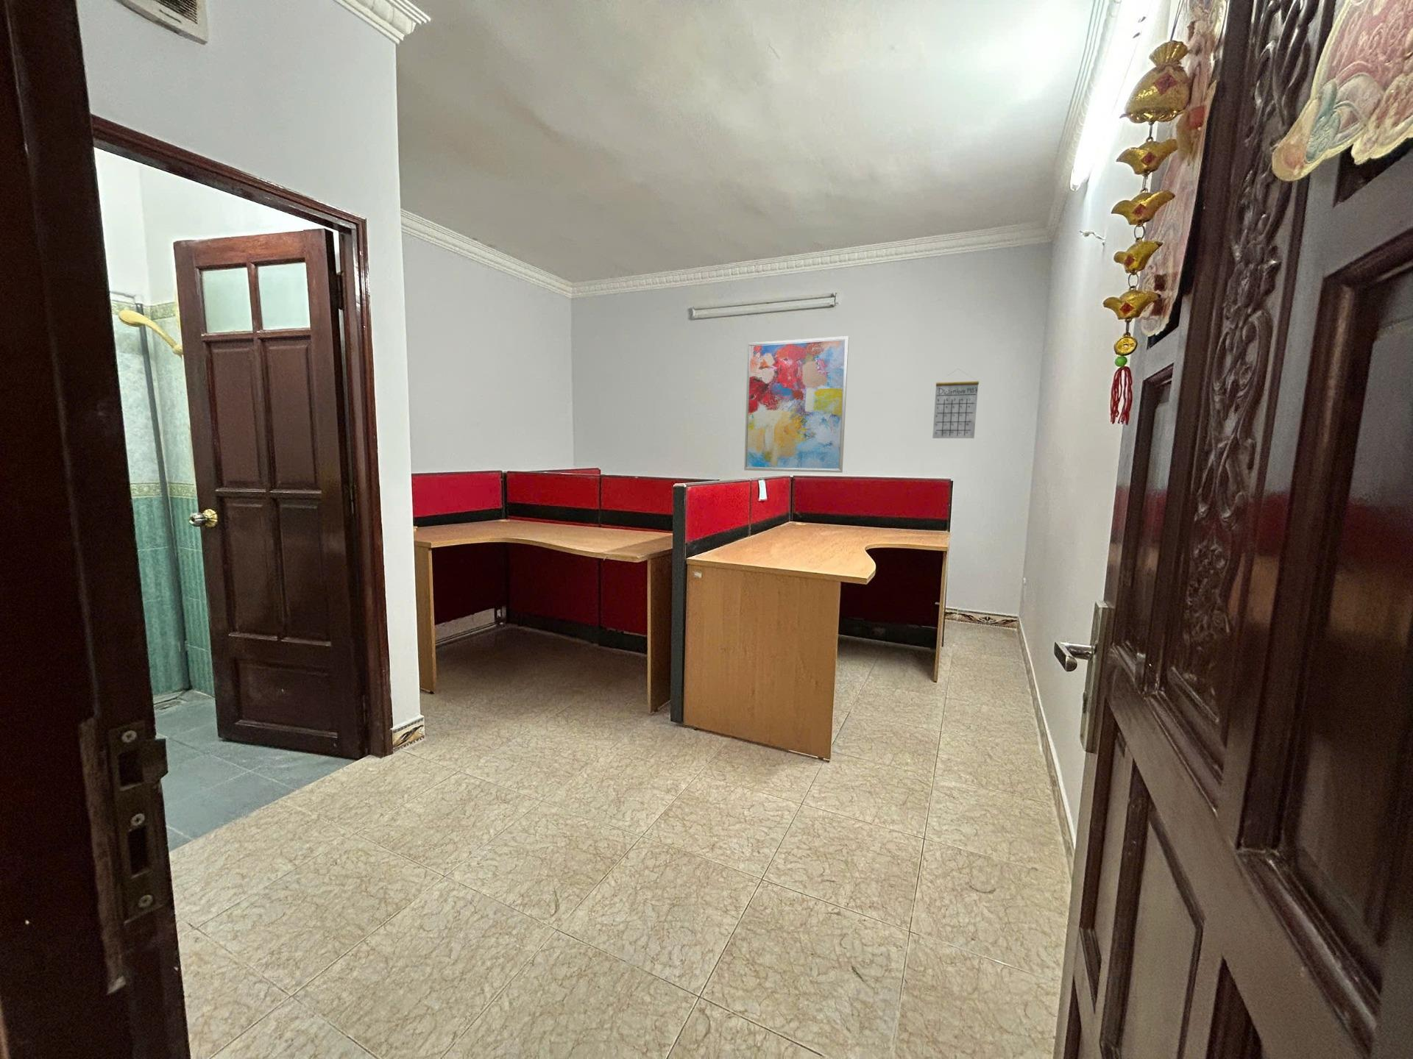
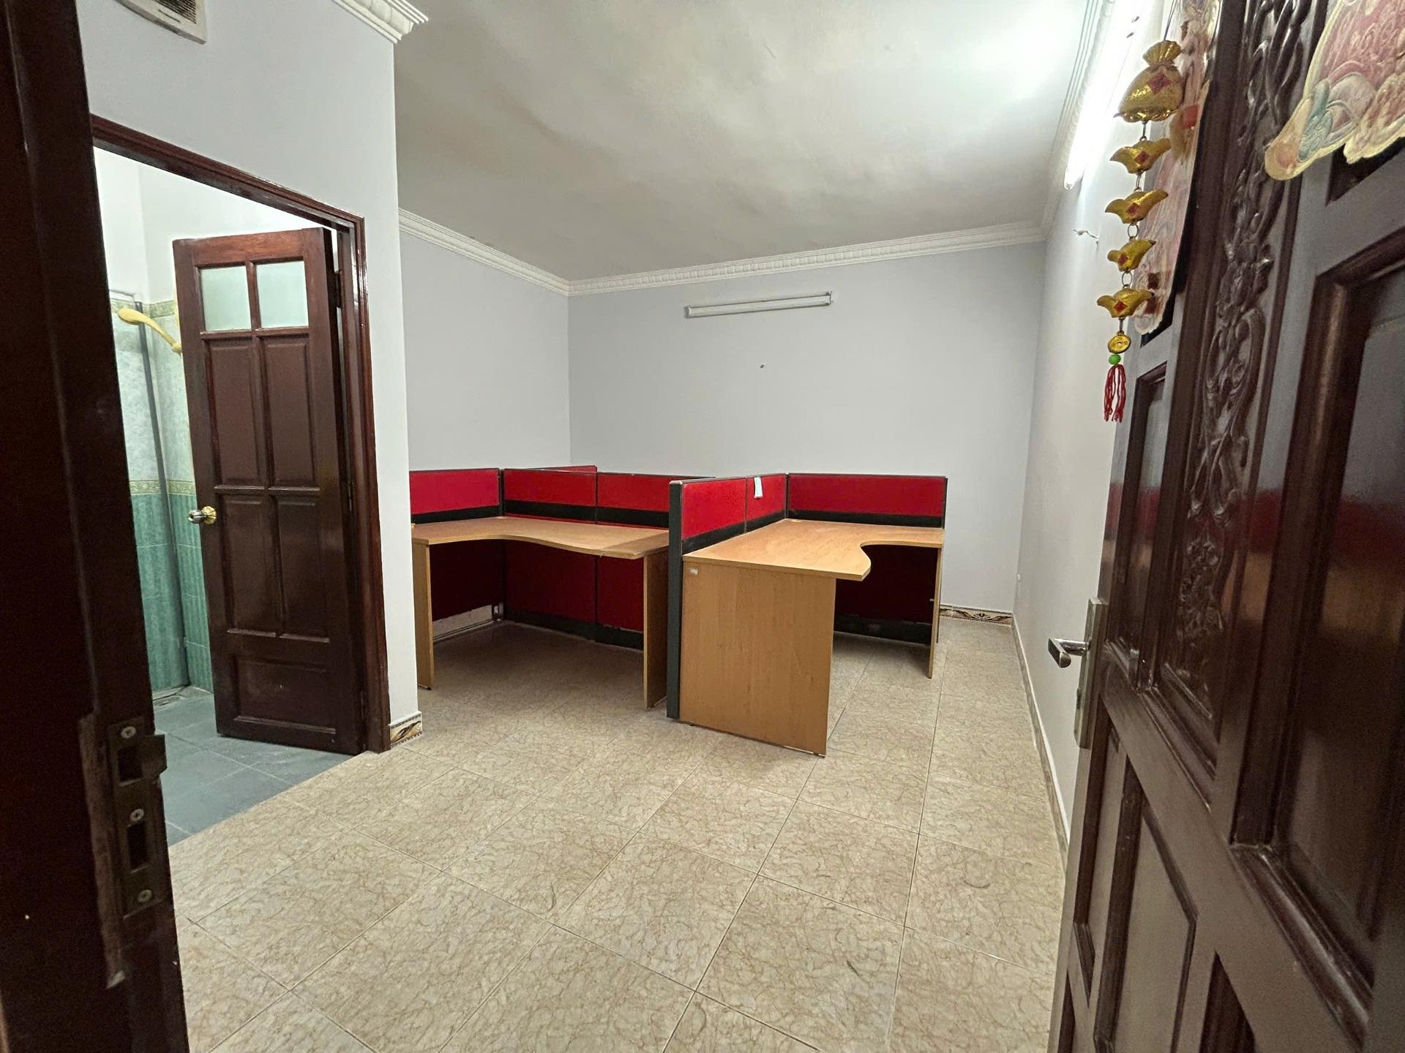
- wall art [743,335,849,474]
- calendar [931,368,979,439]
